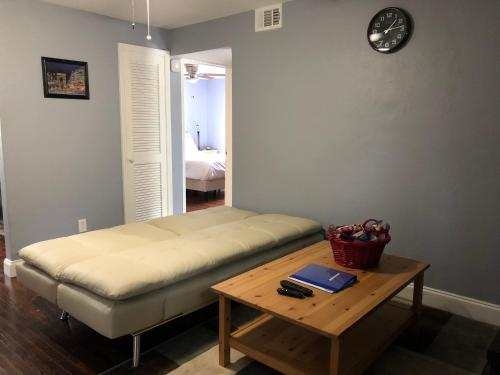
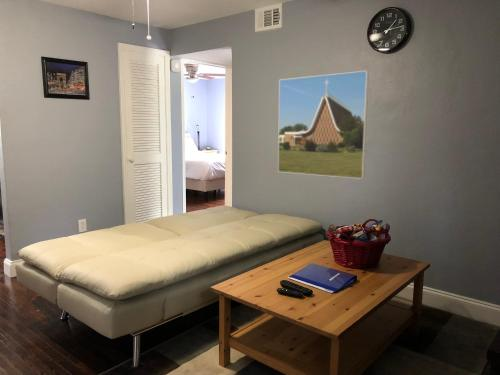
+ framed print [277,70,370,180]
